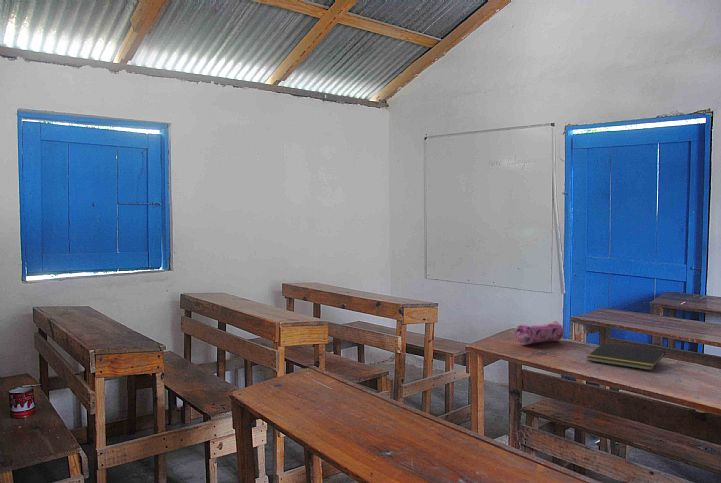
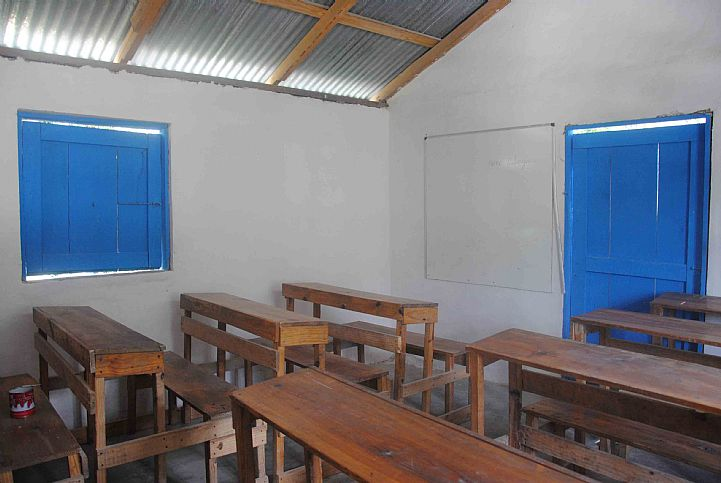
- notepad [586,342,666,371]
- pencil case [514,320,565,346]
